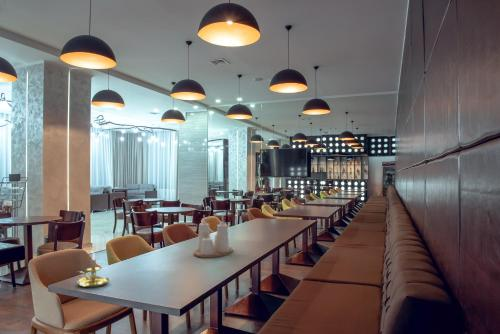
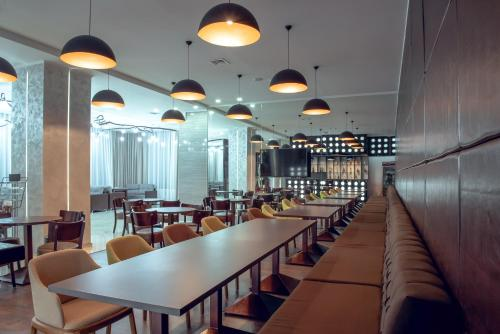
- condiment set [193,214,233,259]
- candle holder [76,250,110,288]
